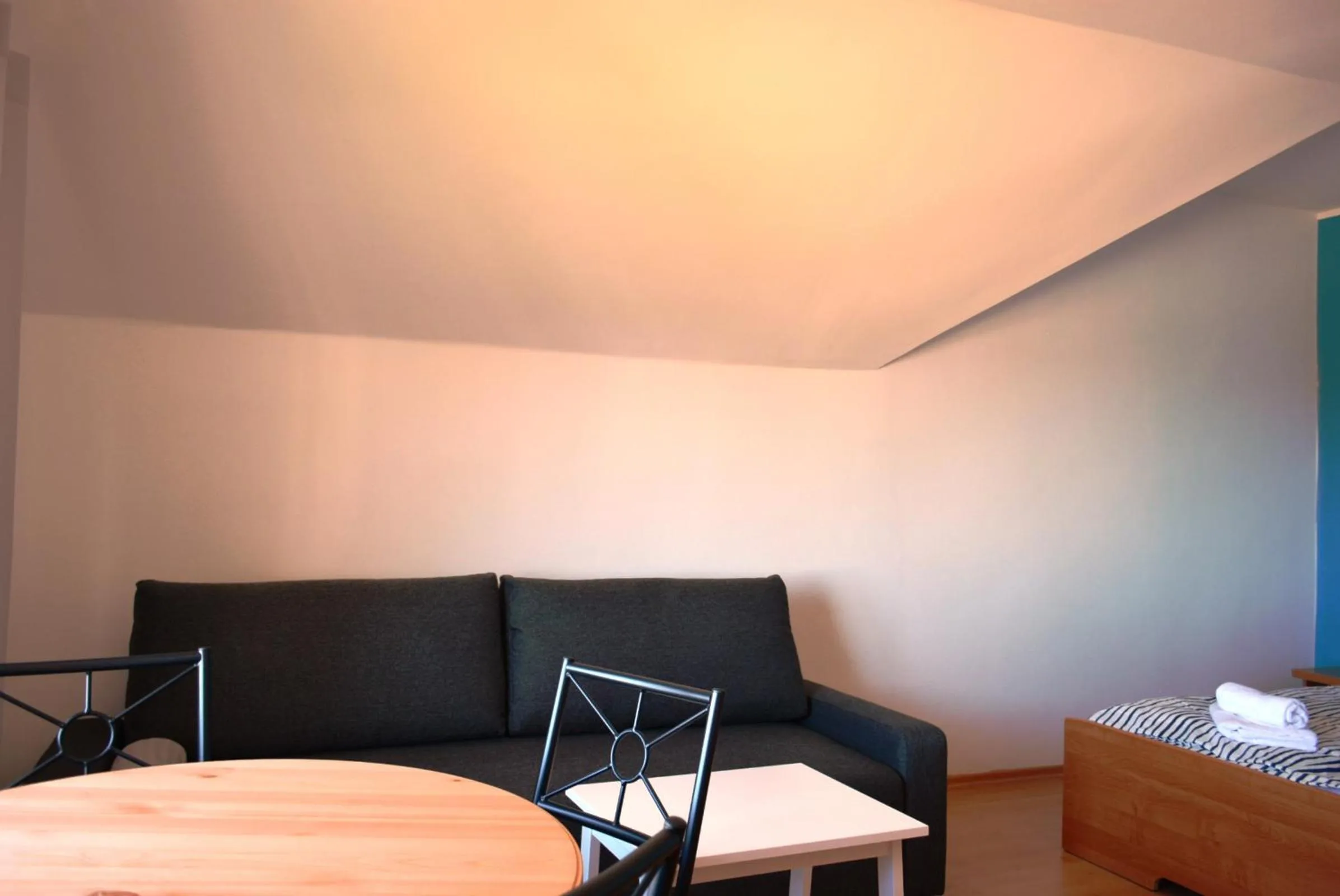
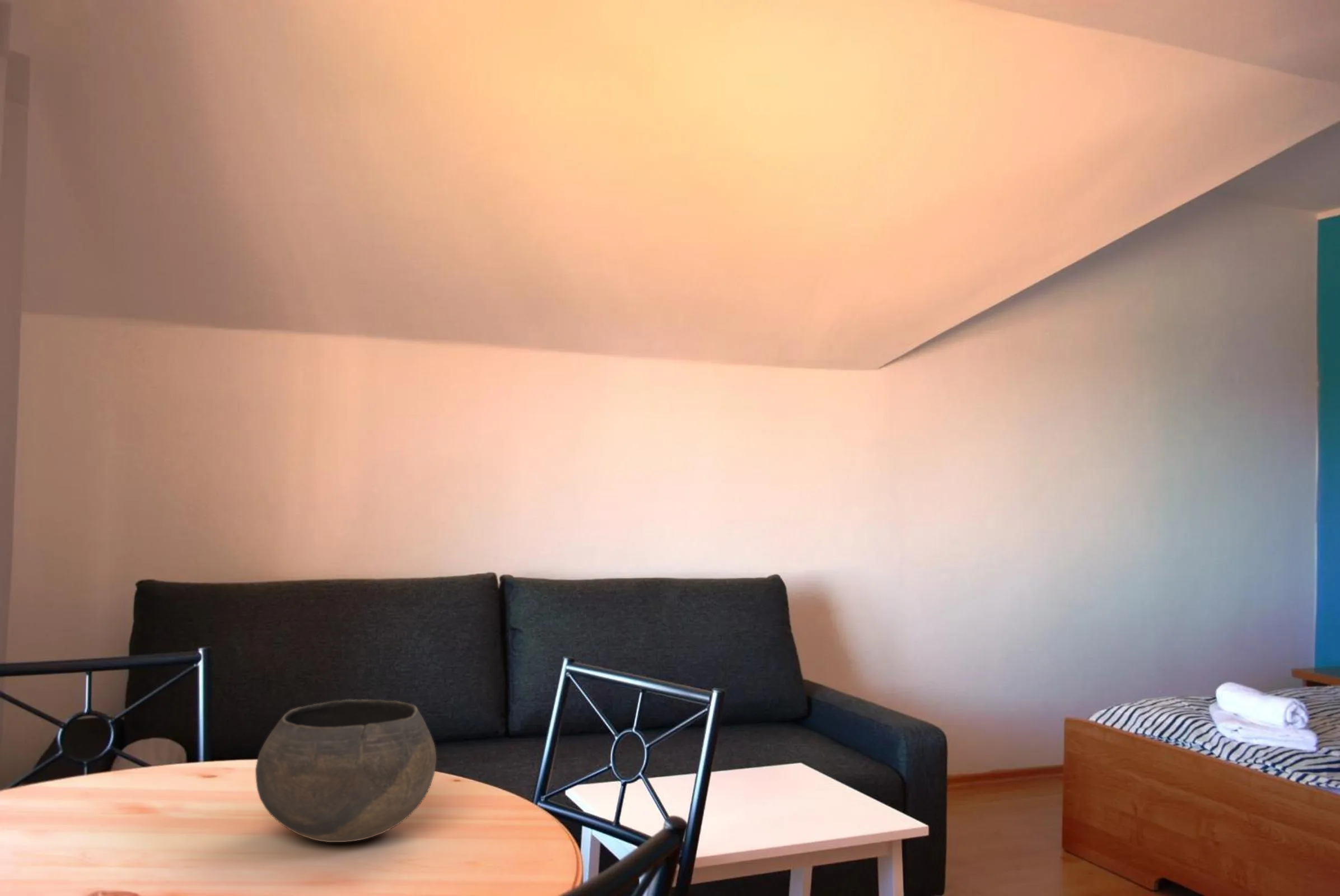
+ bowl [255,699,437,843]
